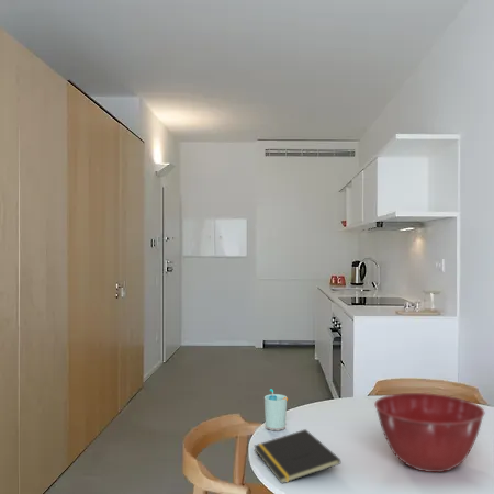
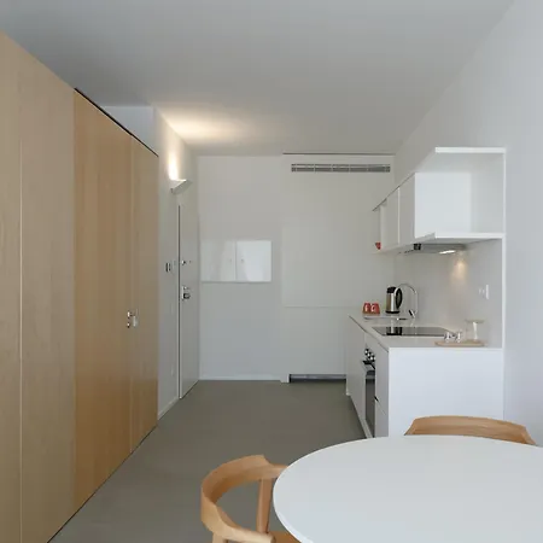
- mixing bowl [373,392,485,473]
- notepad [252,428,341,485]
- cup [263,388,289,431]
